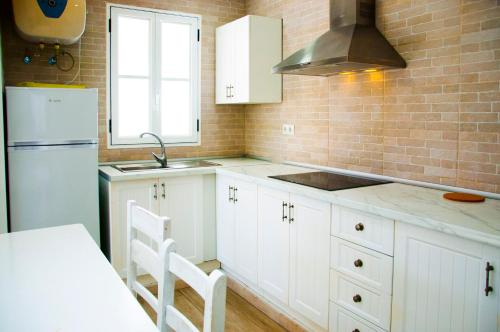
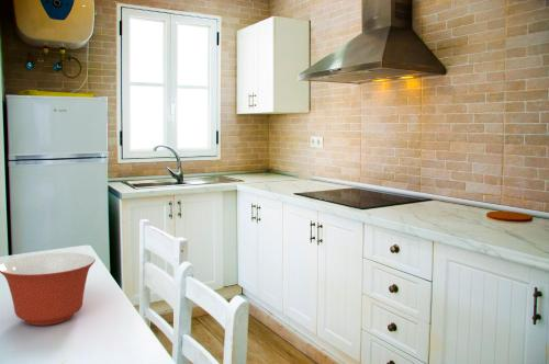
+ mixing bowl [0,251,97,327]
